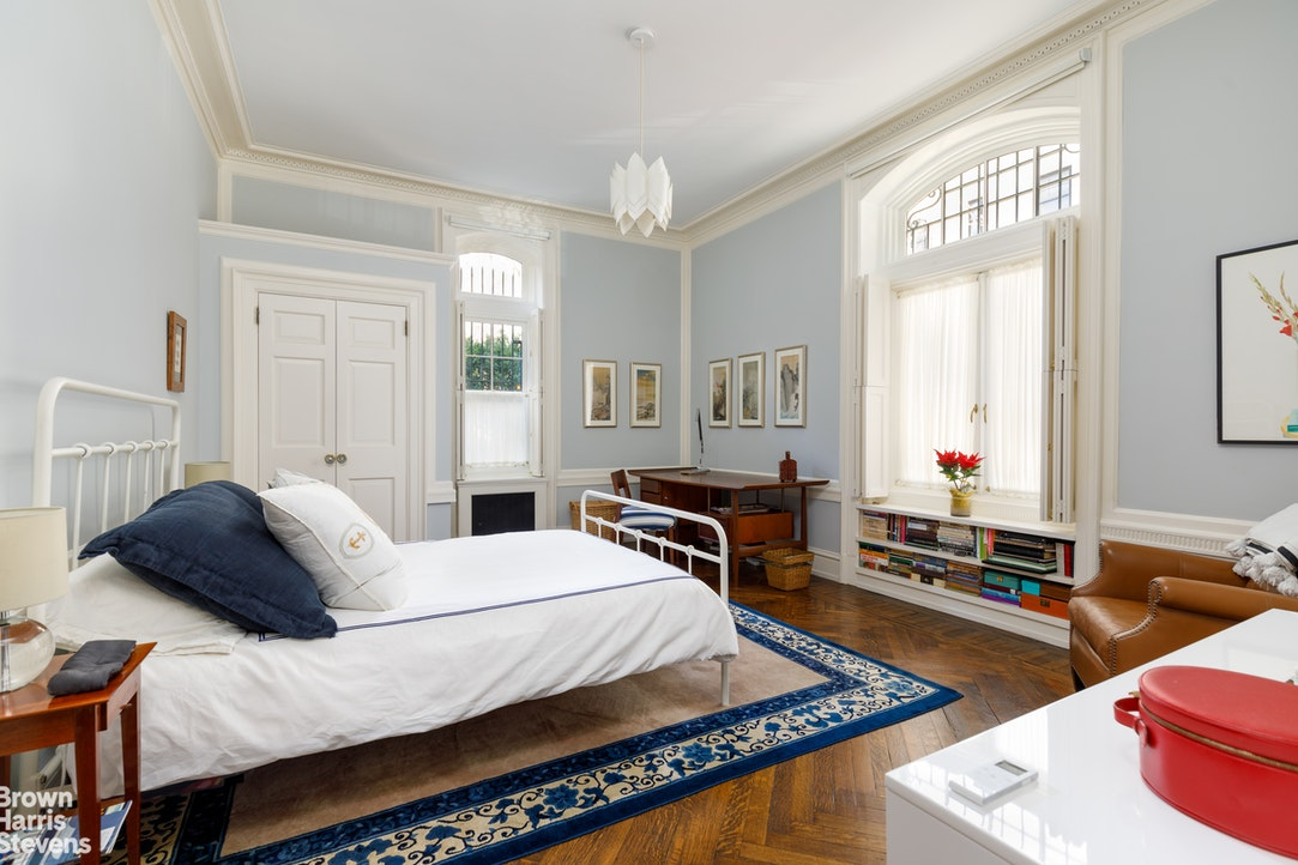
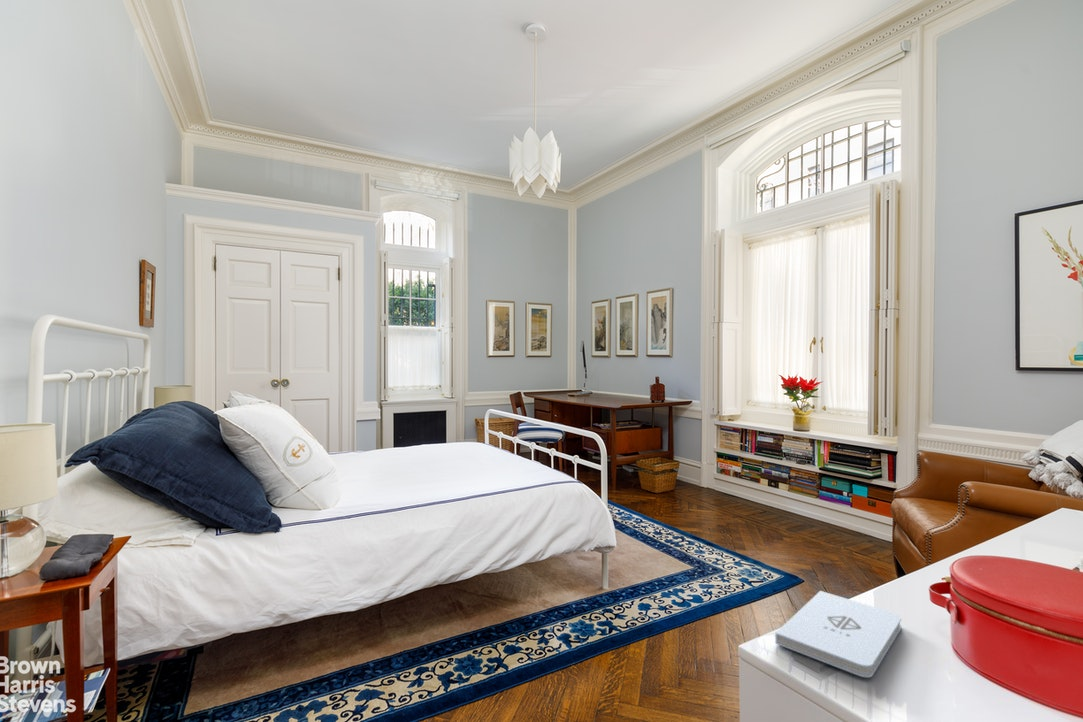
+ notepad [775,590,903,678]
